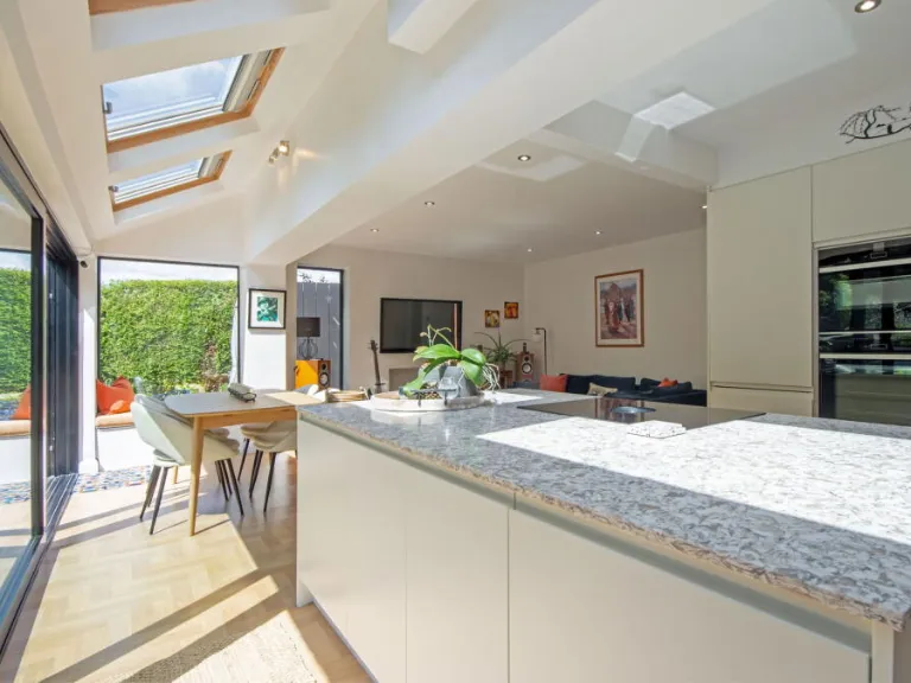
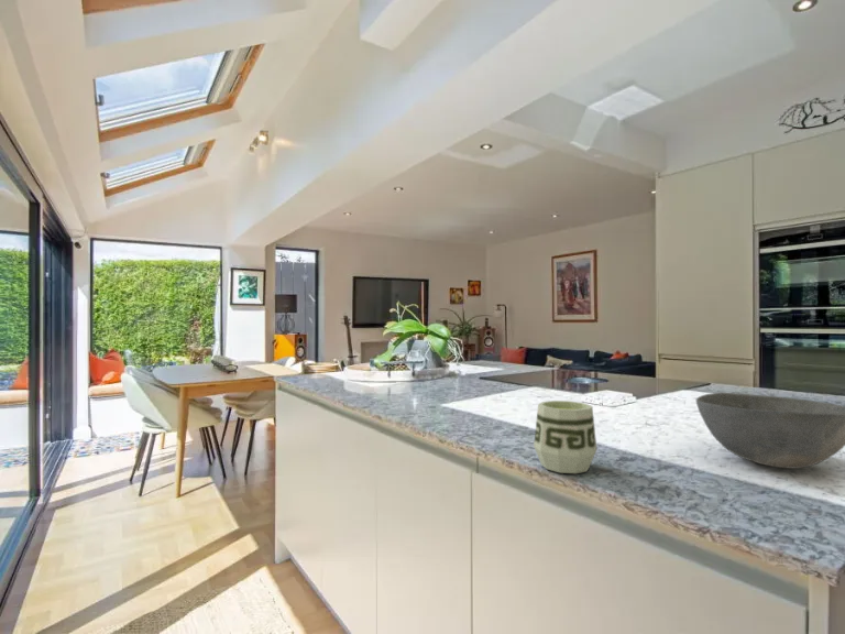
+ bowl [695,392,845,470]
+ cup [533,400,597,474]
